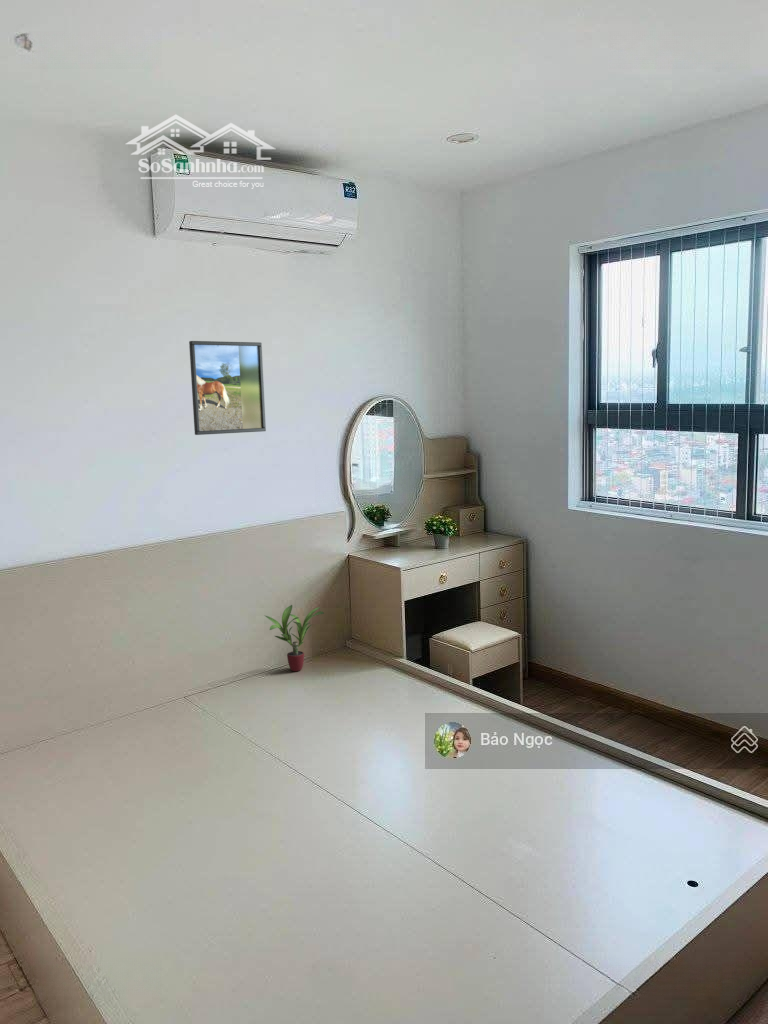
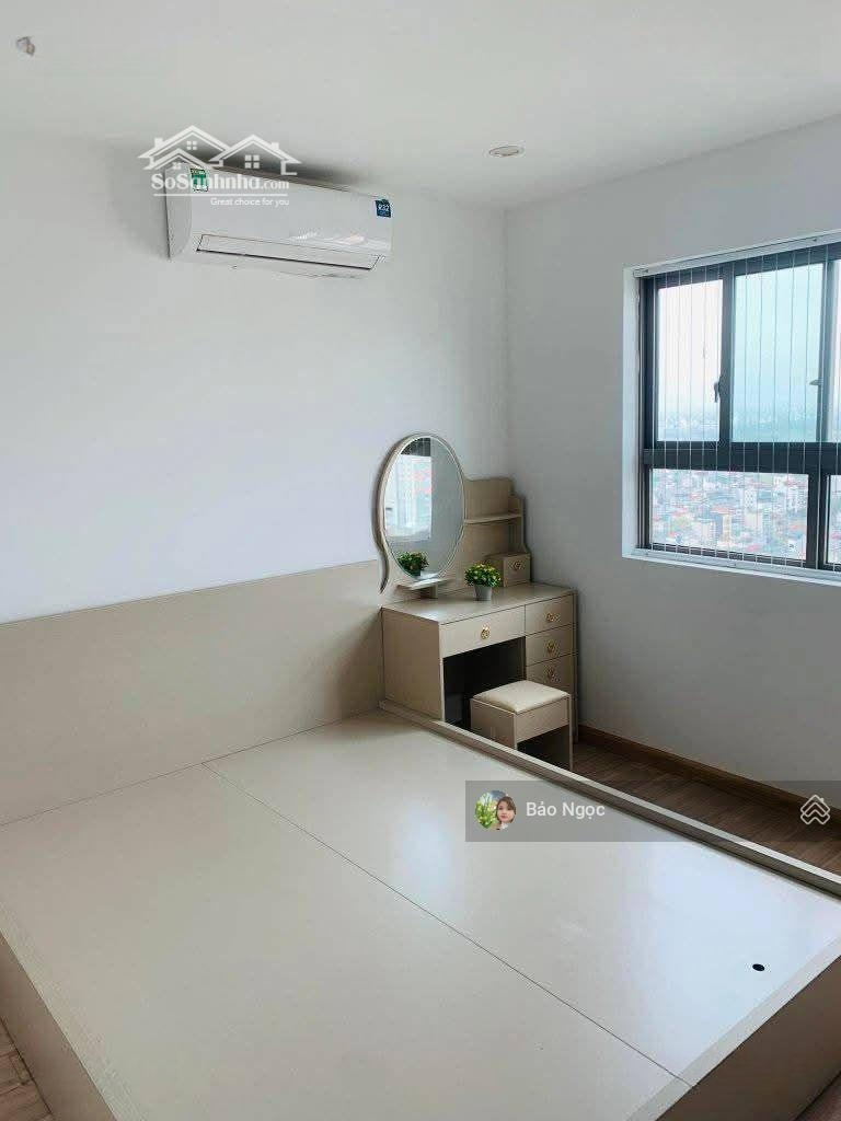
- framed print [188,340,267,436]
- potted plant [263,604,325,672]
